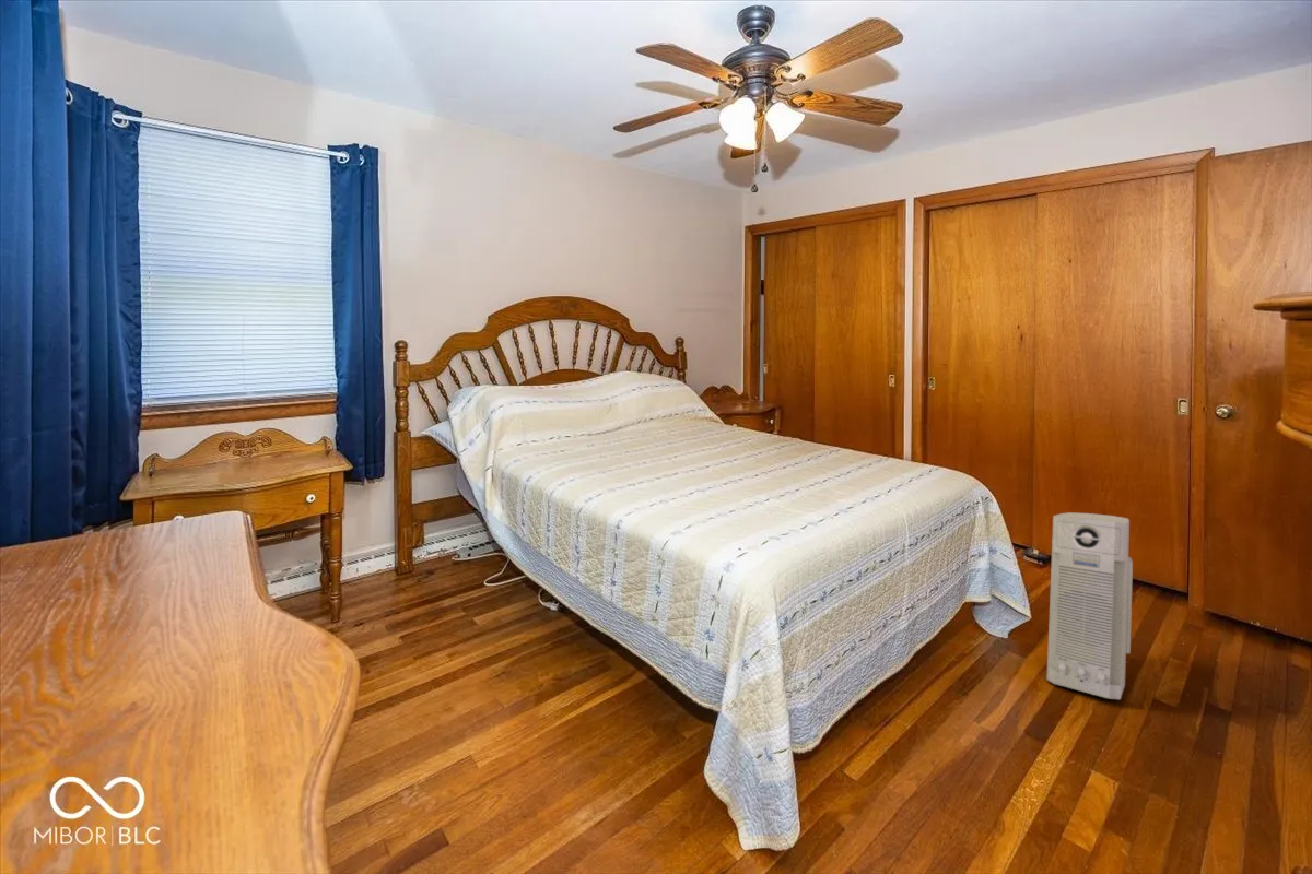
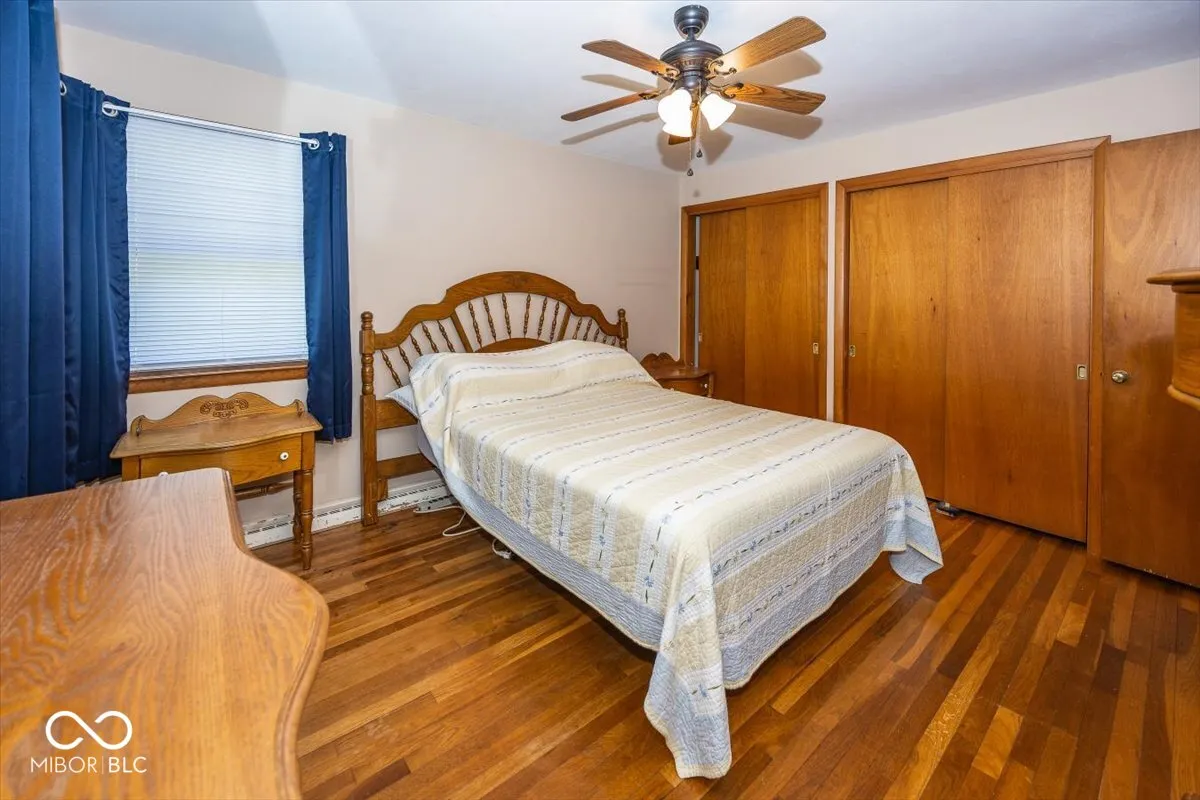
- air purifier [1046,511,1134,700]
